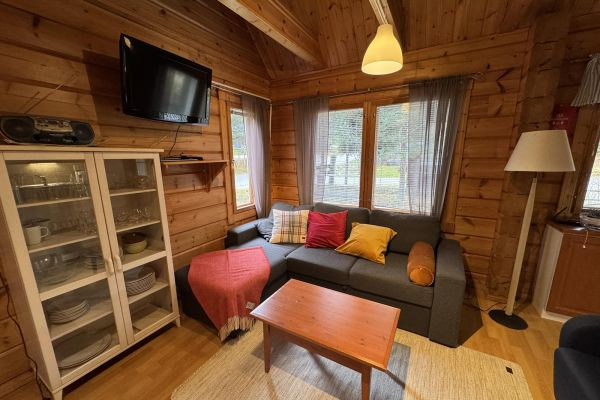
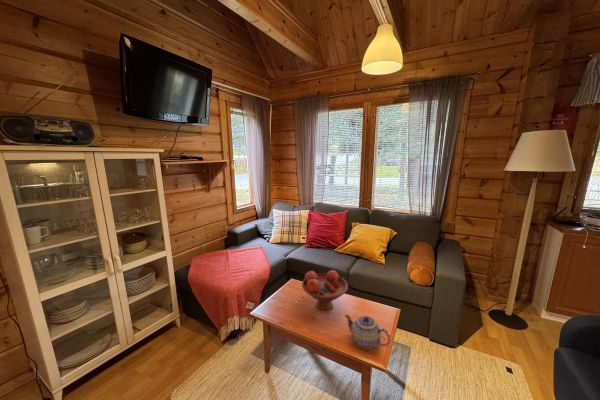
+ fruit bowl [301,269,349,311]
+ teapot [344,313,391,351]
